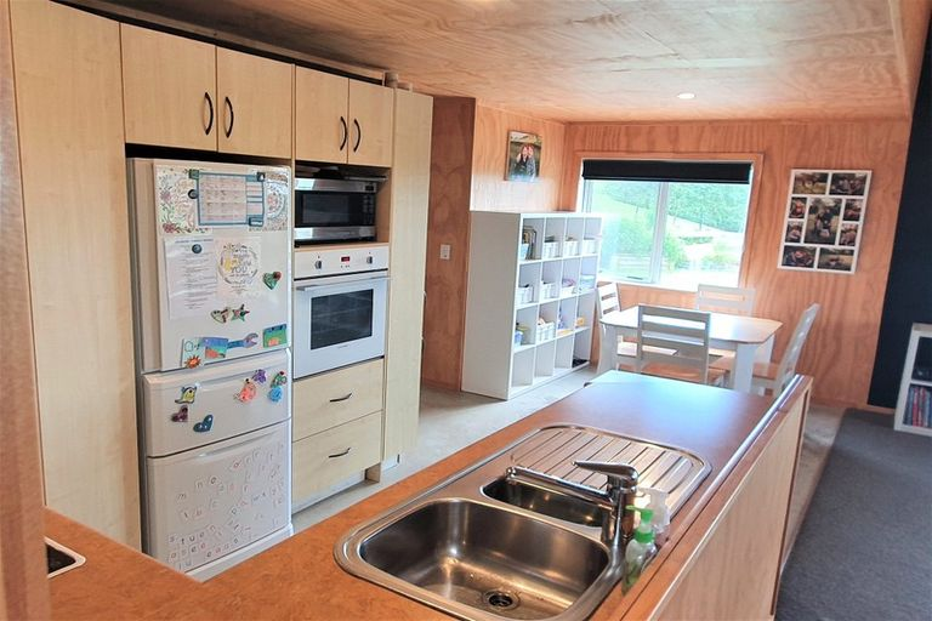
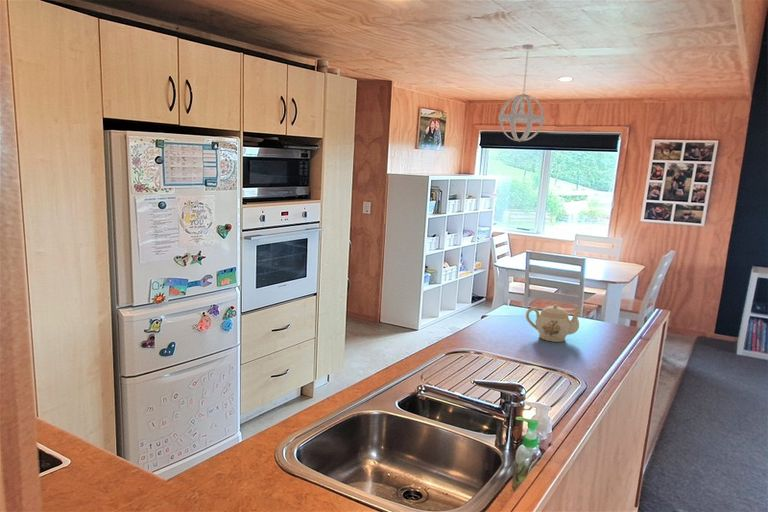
+ pendant light [497,43,546,143]
+ teapot [525,303,582,343]
